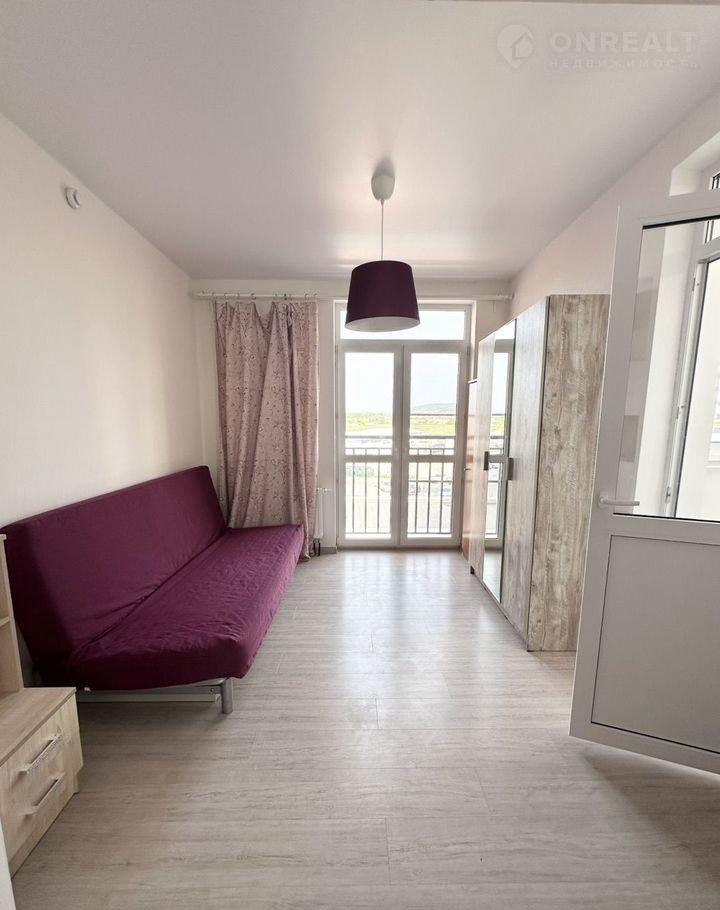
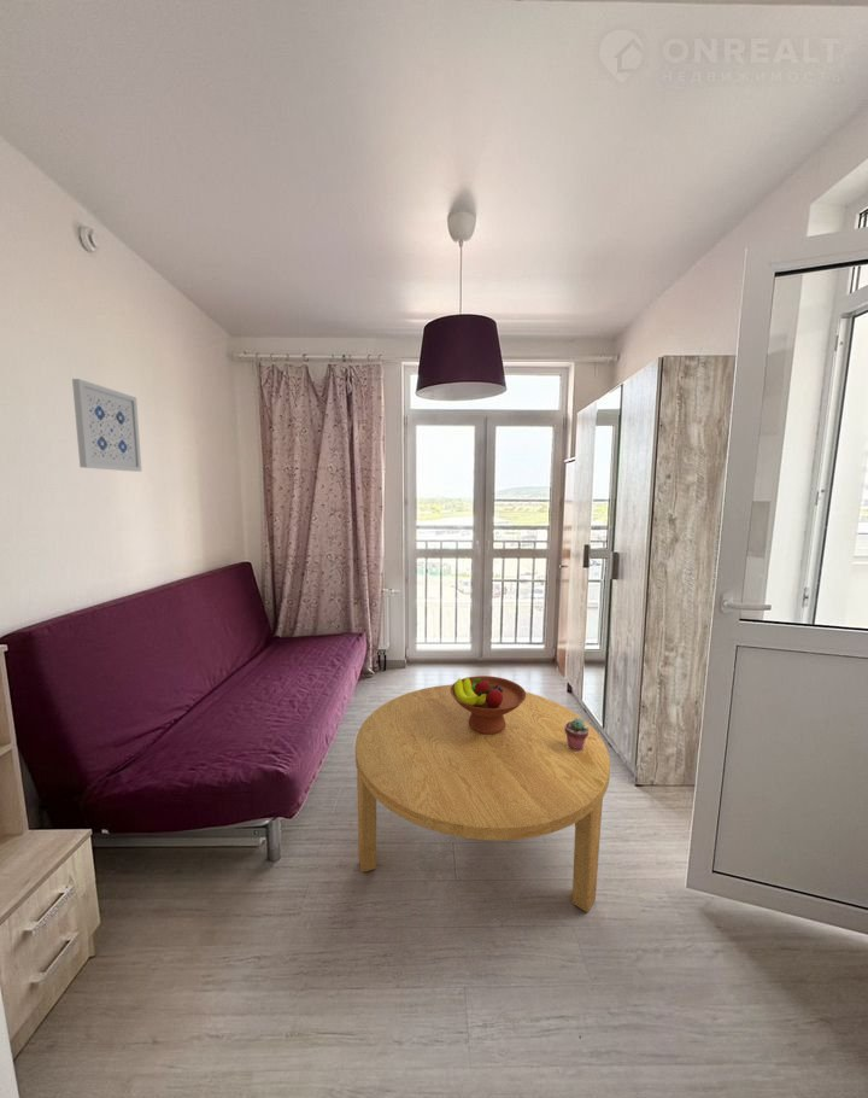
+ wall art [71,378,143,473]
+ coffee table [354,683,611,913]
+ potted succulent [564,718,588,752]
+ fruit bowl [451,674,527,734]
